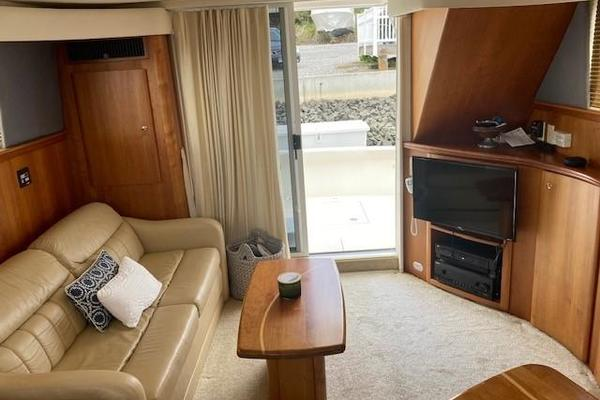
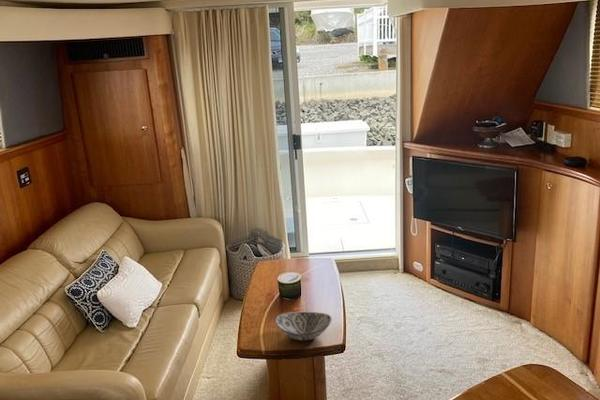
+ decorative bowl [274,311,333,341]
